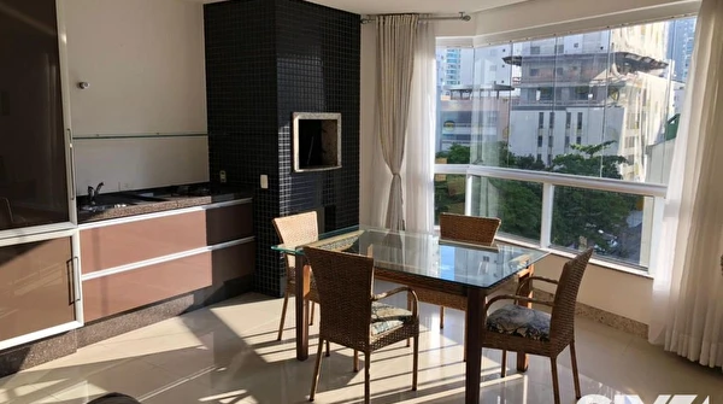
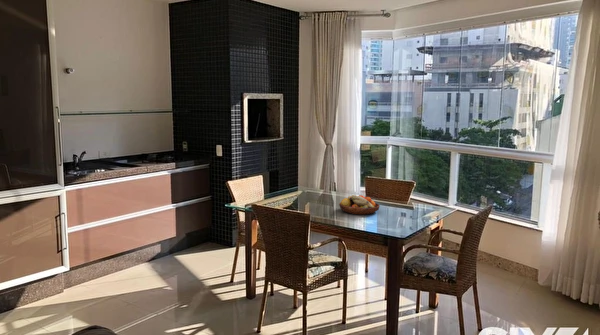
+ fruit bowl [338,194,381,215]
